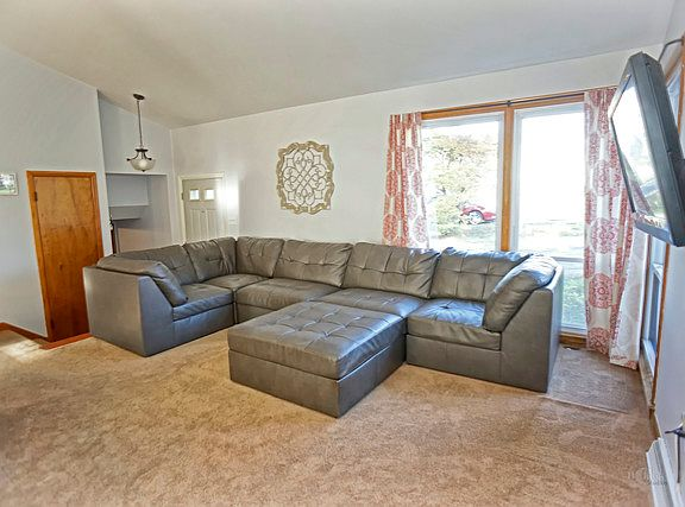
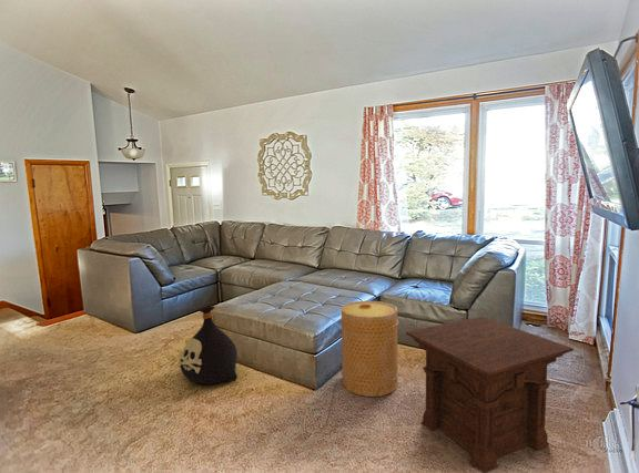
+ bag [179,306,239,385]
+ side table [405,316,575,473]
+ basket [339,300,399,398]
